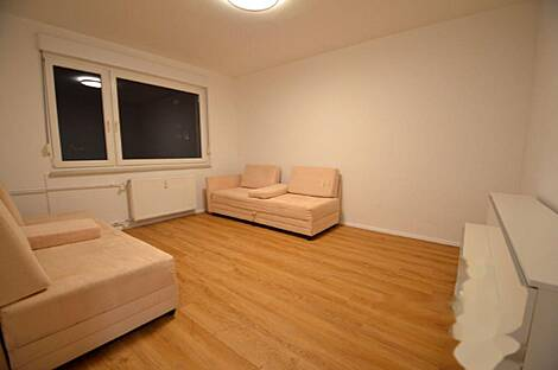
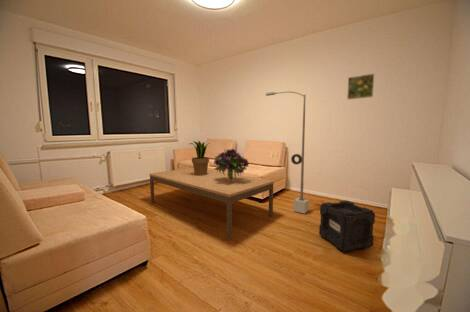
+ street lamp [265,91,310,215]
+ coffee table [149,167,275,239]
+ storage crate [318,200,376,253]
+ bouquet [212,148,250,181]
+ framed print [346,73,375,101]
+ potted plant [189,139,210,176]
